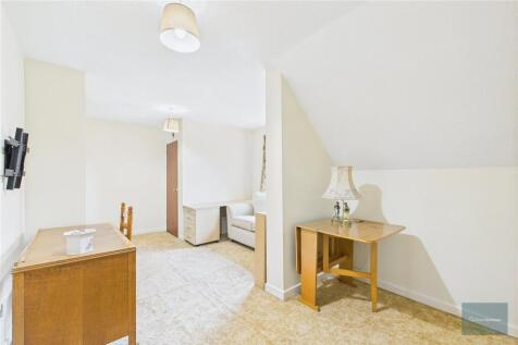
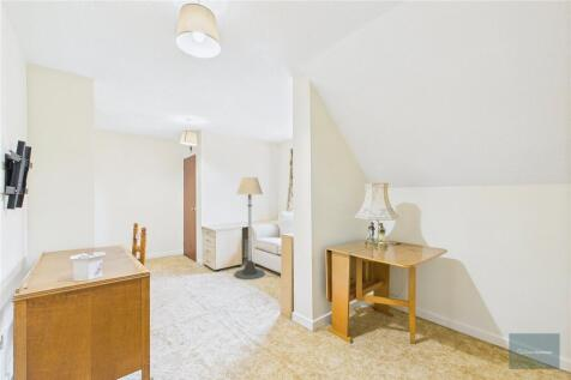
+ floor lamp [234,176,266,281]
